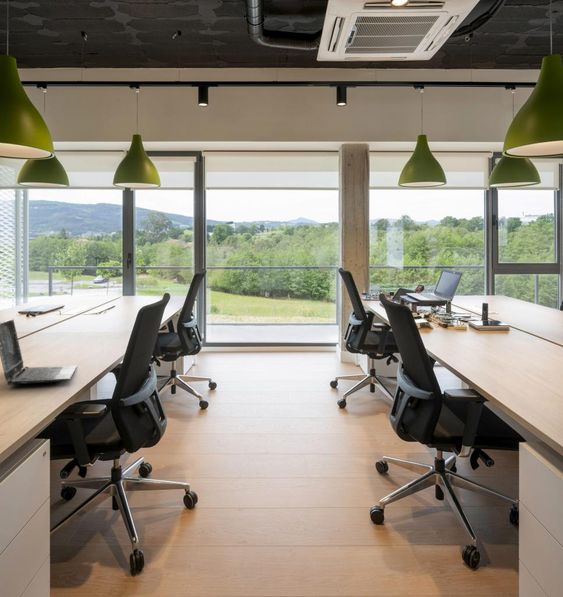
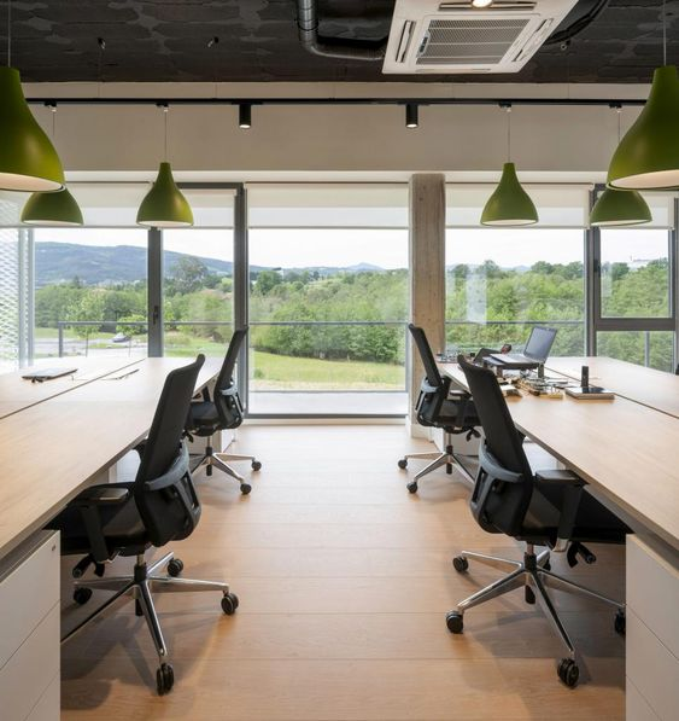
- laptop [0,318,78,386]
